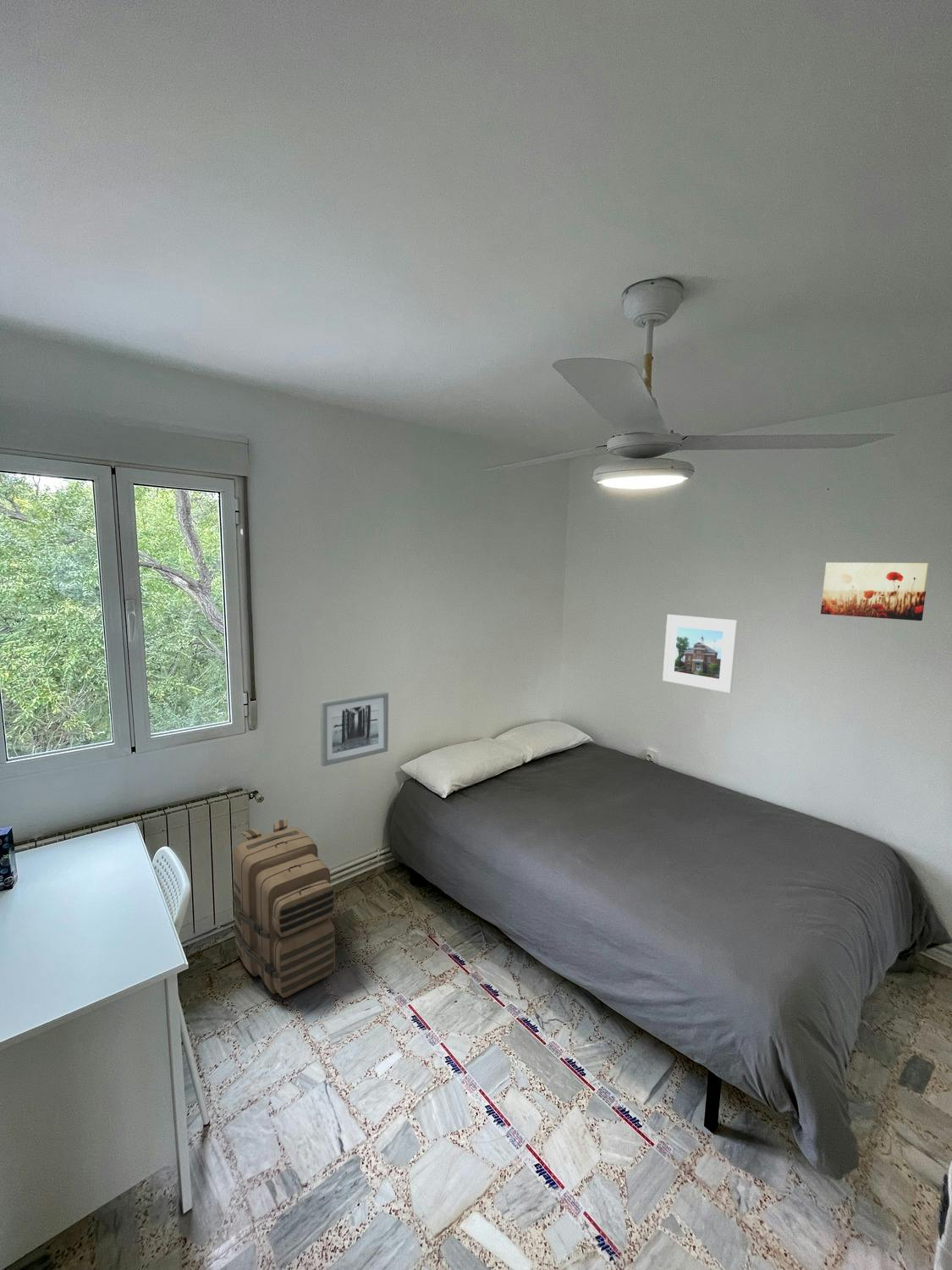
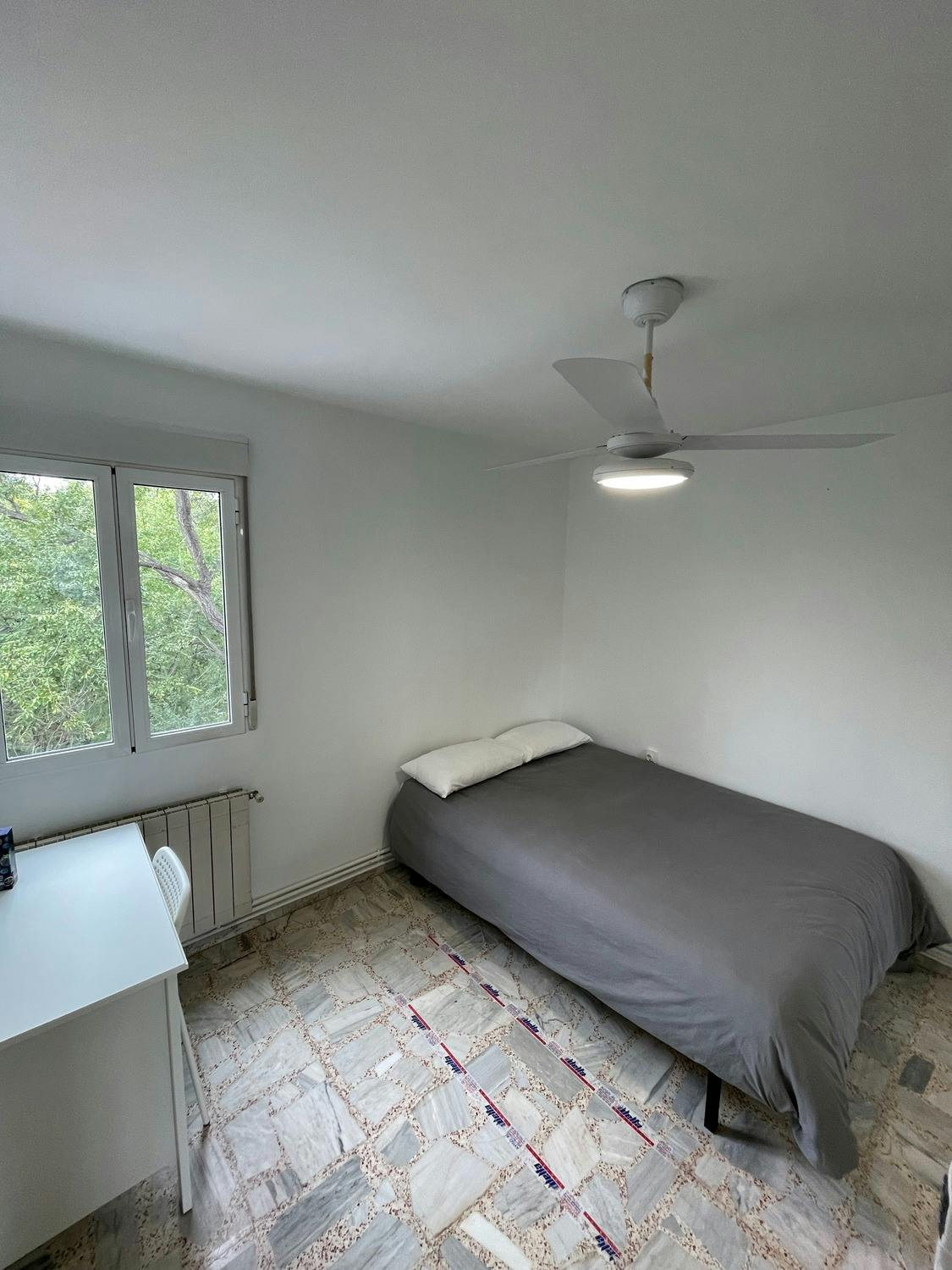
- backpack [232,818,337,998]
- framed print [662,614,739,693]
- wall art [820,561,930,621]
- wall art [320,691,389,767]
